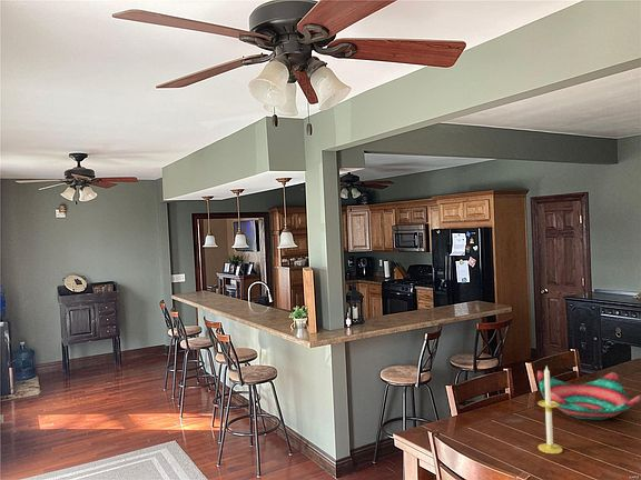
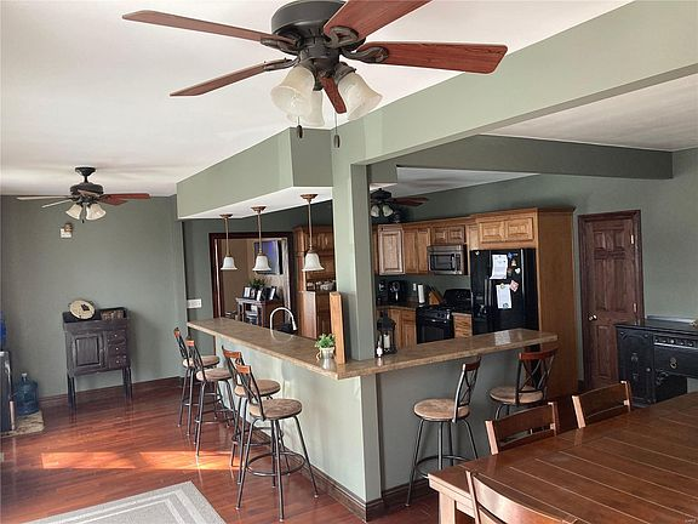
- candle [538,366,563,454]
- decorative bowl [536,370,641,421]
